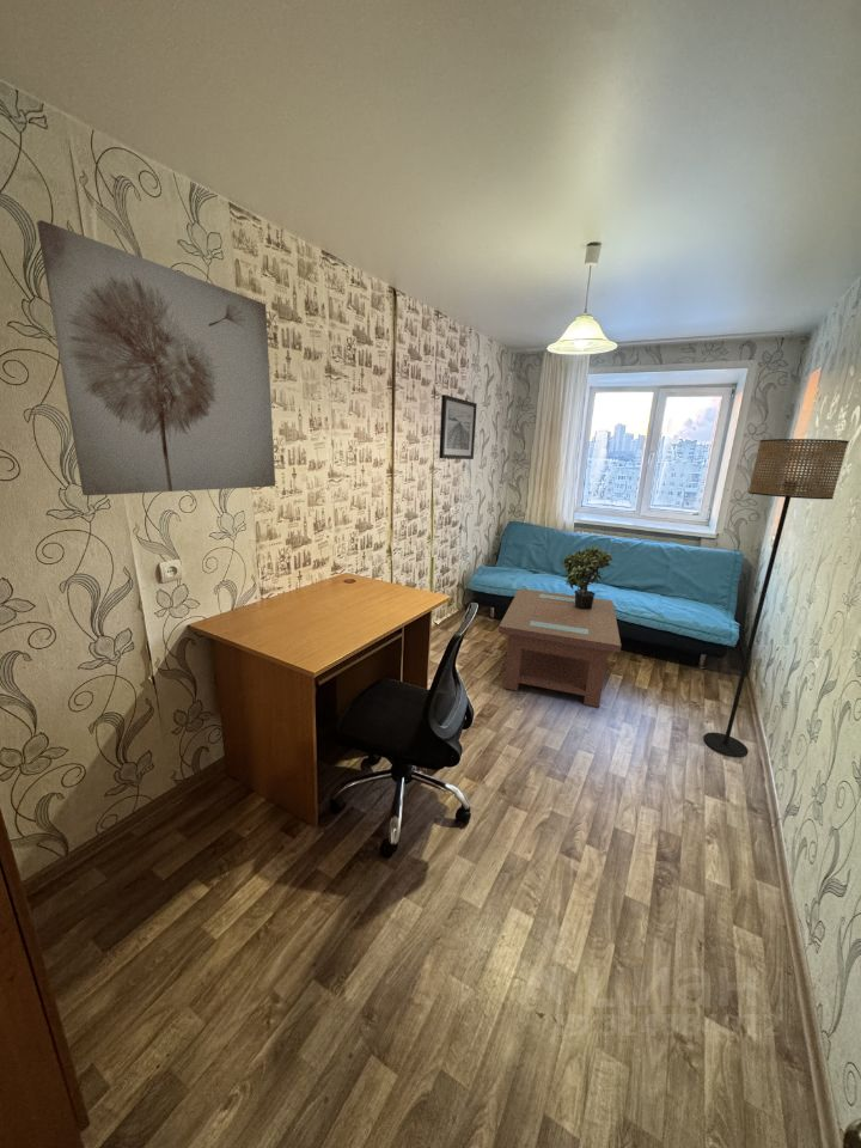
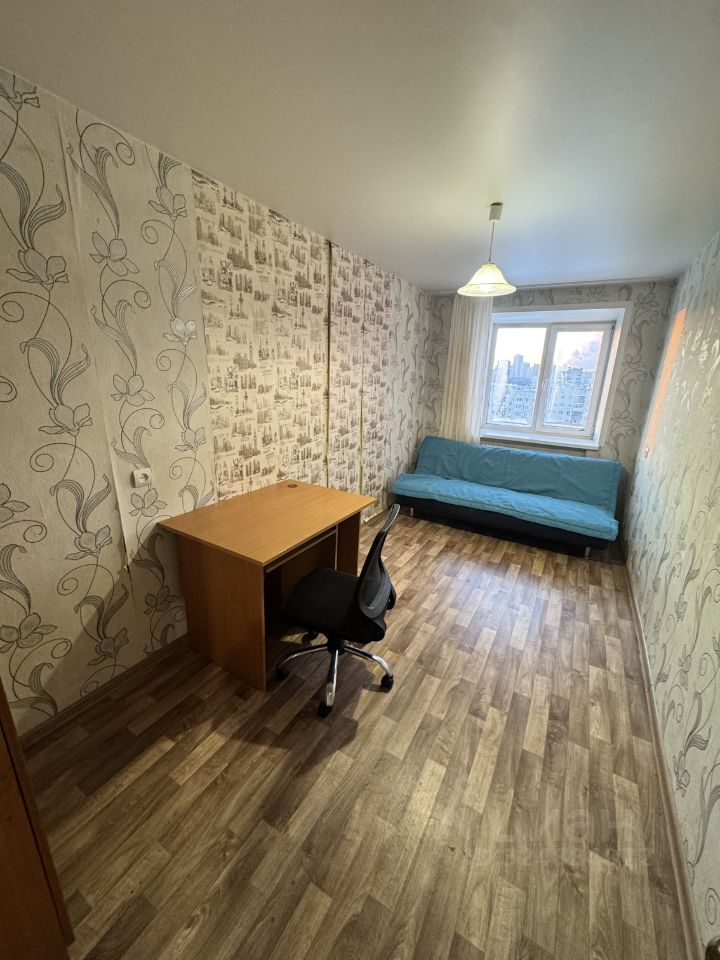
- potted plant [560,545,615,609]
- wall art [438,393,478,460]
- floor lamp [702,438,850,758]
- coffee table [497,587,622,708]
- wall art [36,219,276,496]
